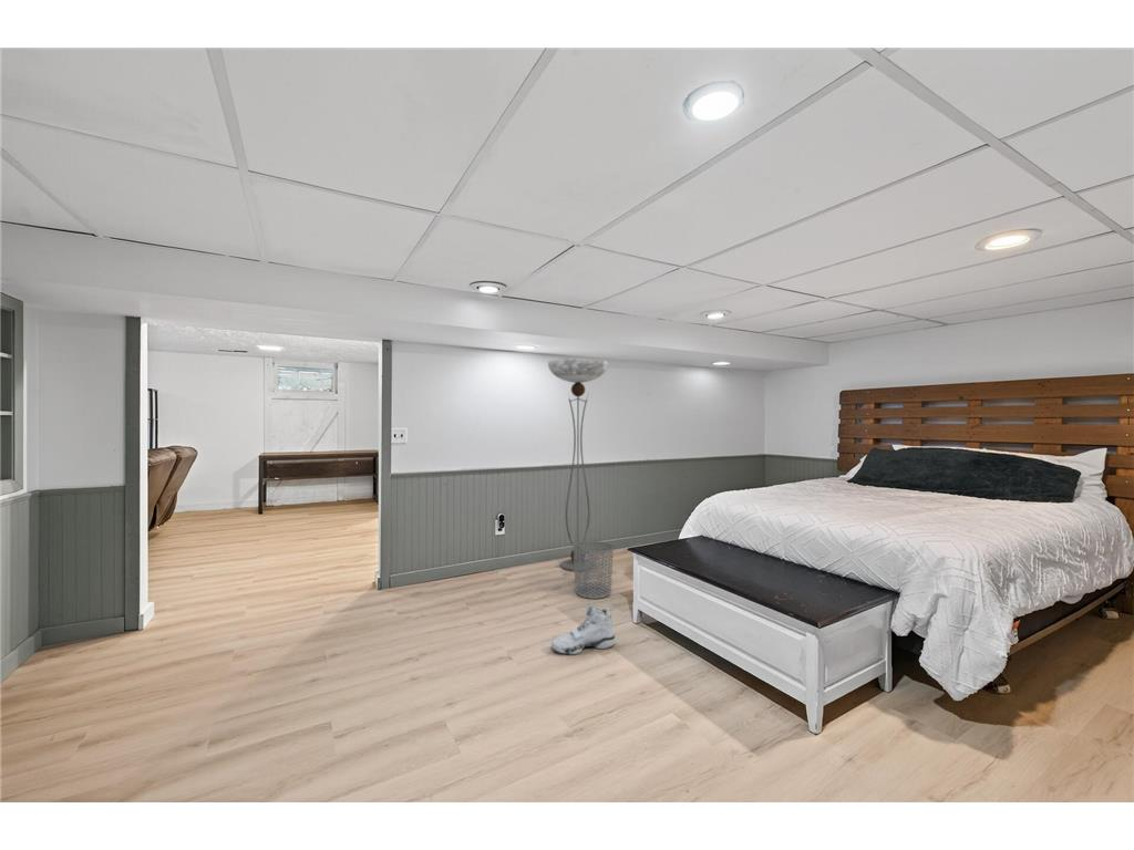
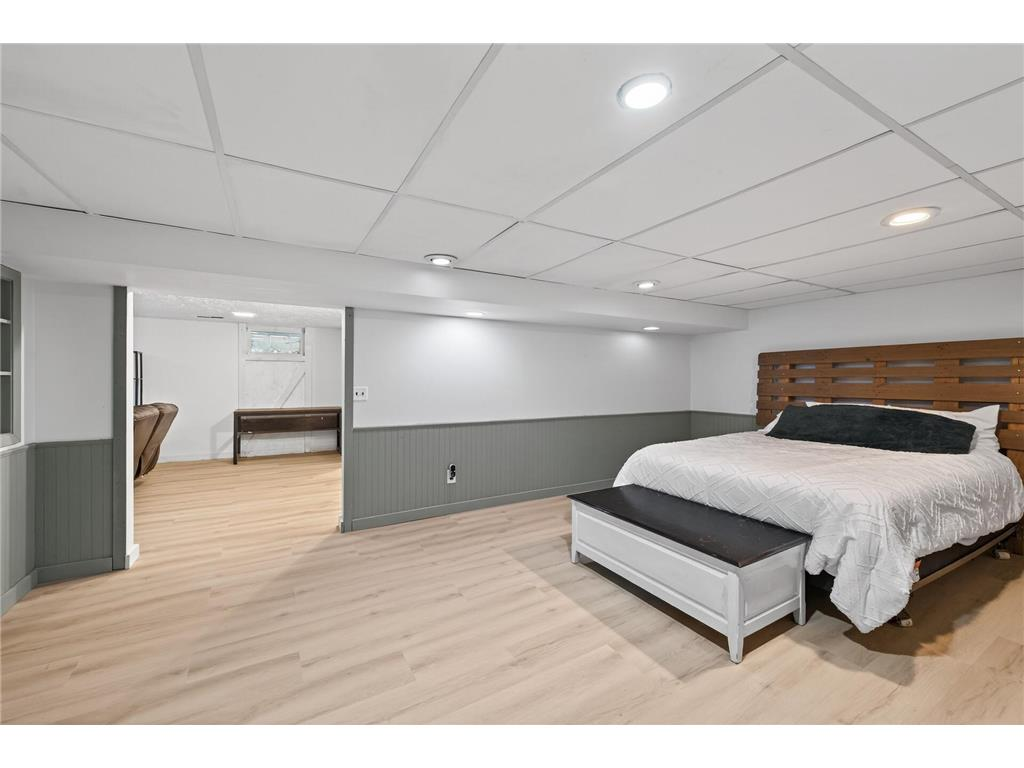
- waste bin [573,540,615,600]
- floor lamp [547,357,610,572]
- sneaker [550,604,617,655]
